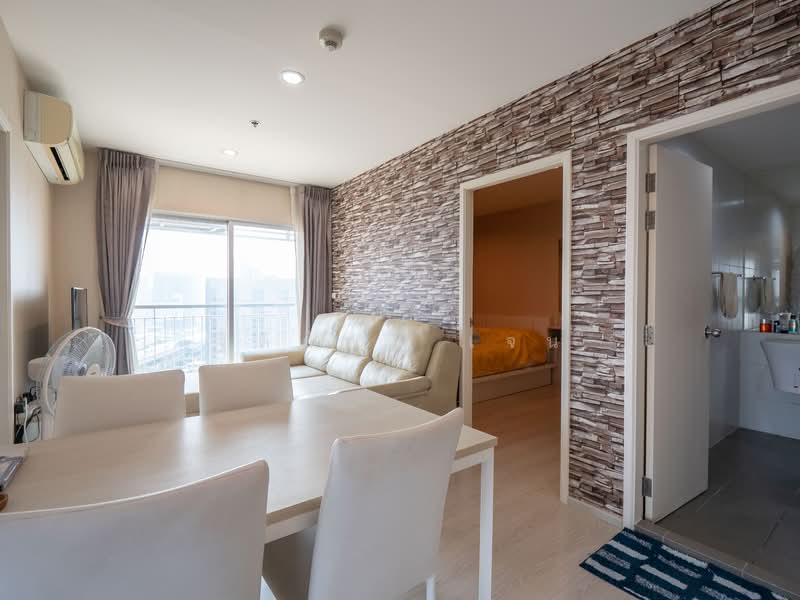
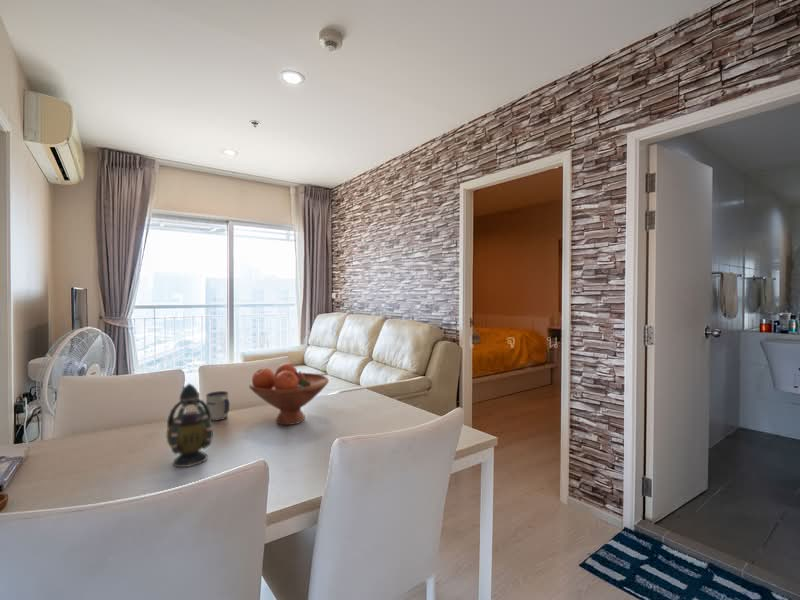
+ fruit bowl [248,363,330,426]
+ mug [205,390,230,422]
+ teapot [165,382,214,468]
